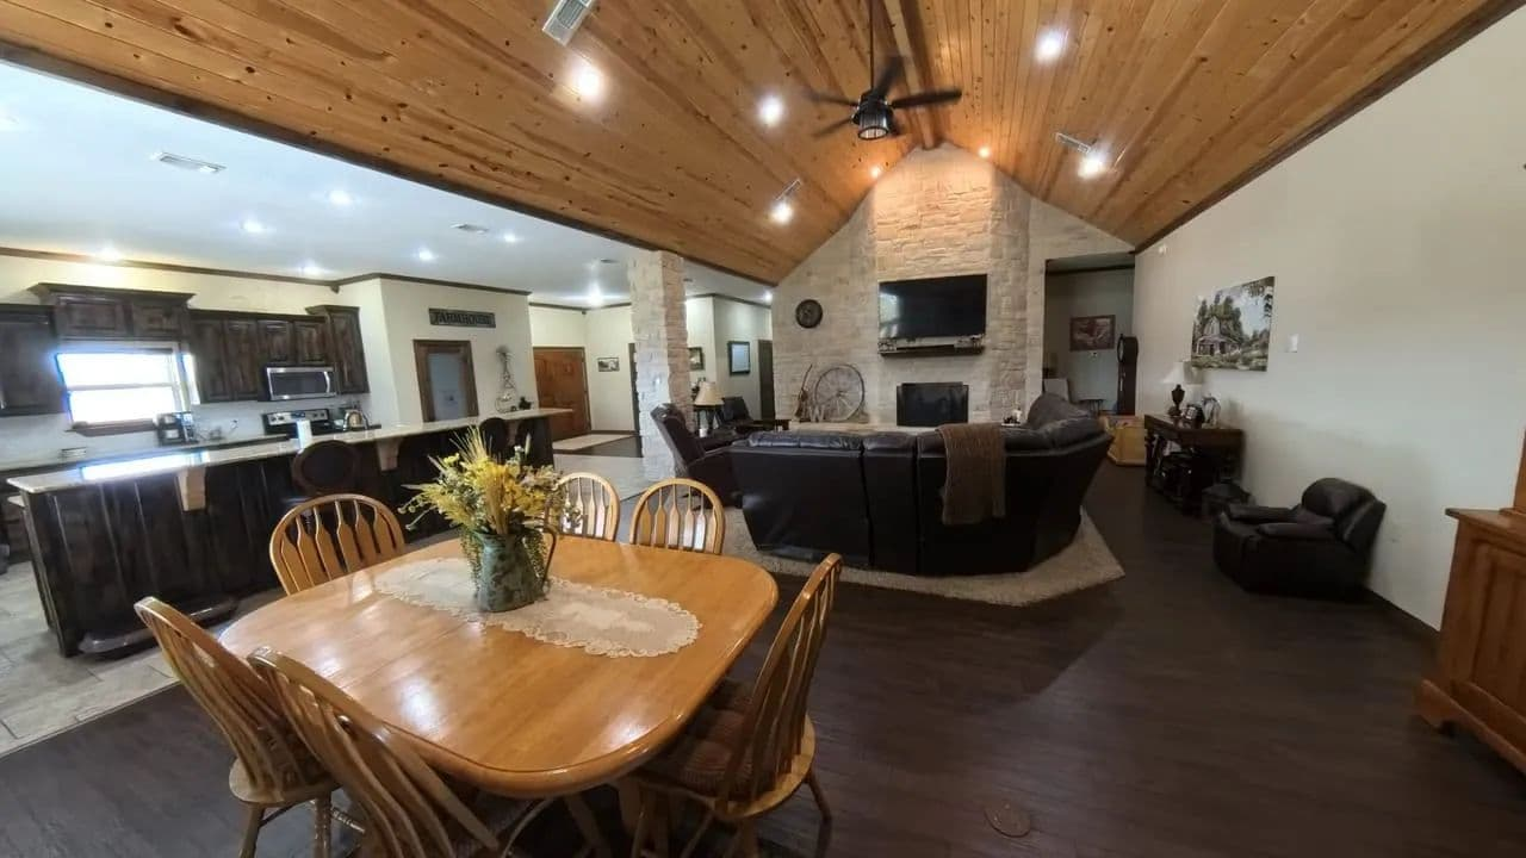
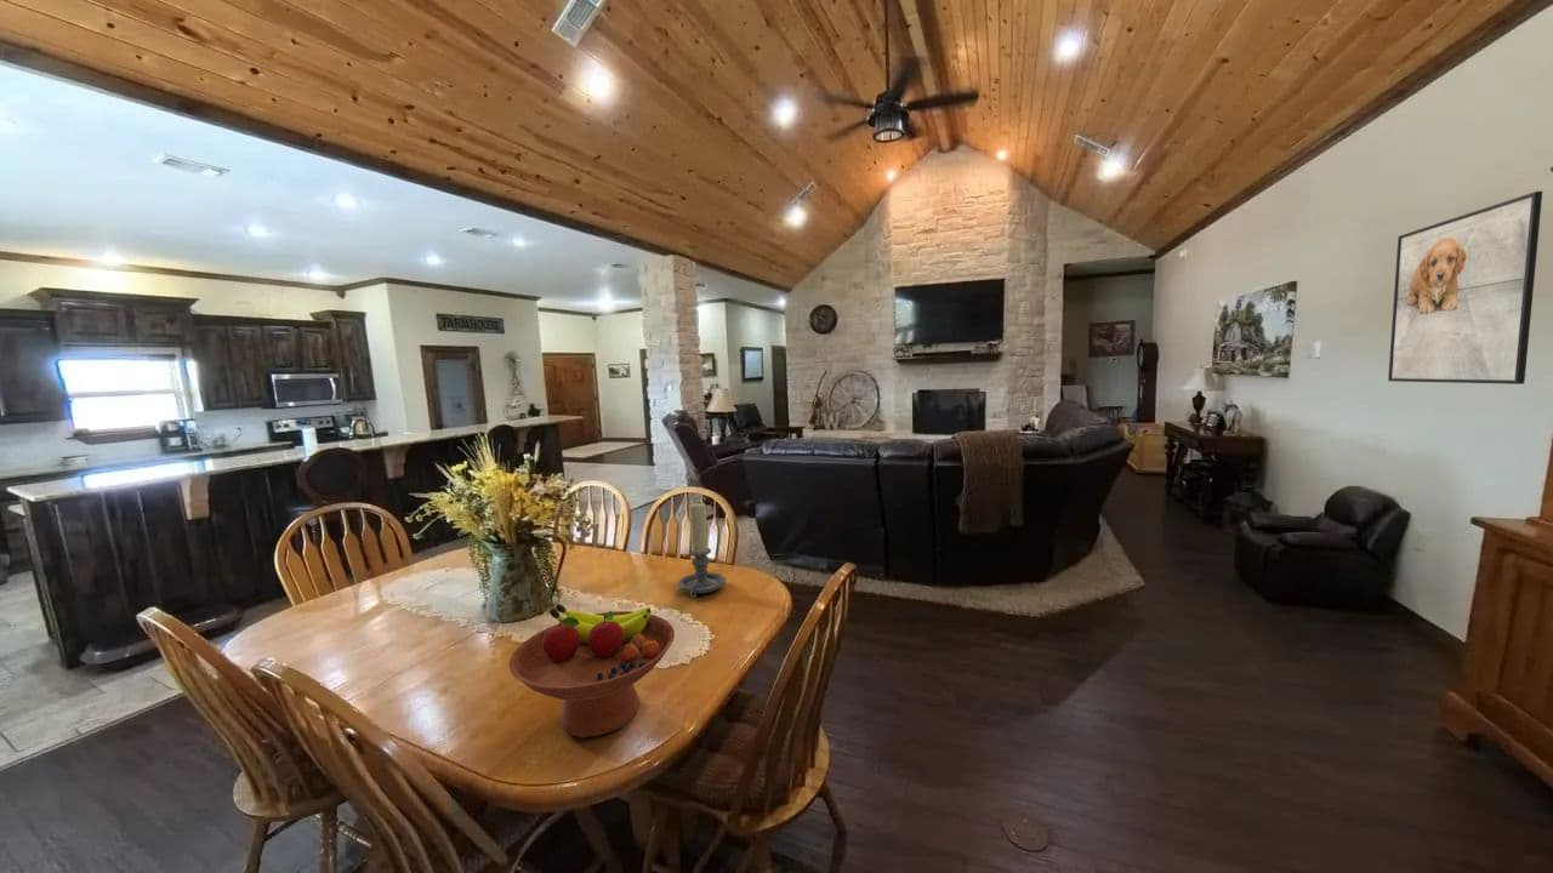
+ fruit bowl [508,603,676,738]
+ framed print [1387,190,1543,386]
+ candle holder [677,501,727,600]
